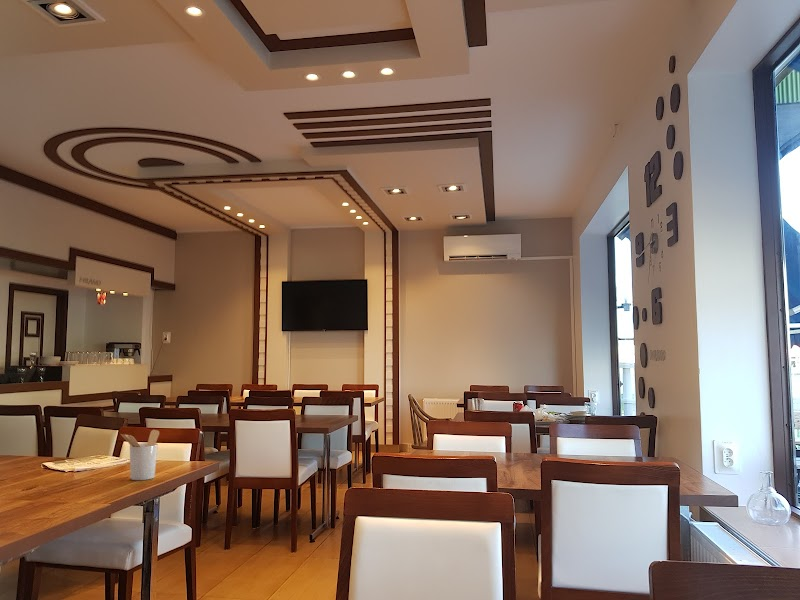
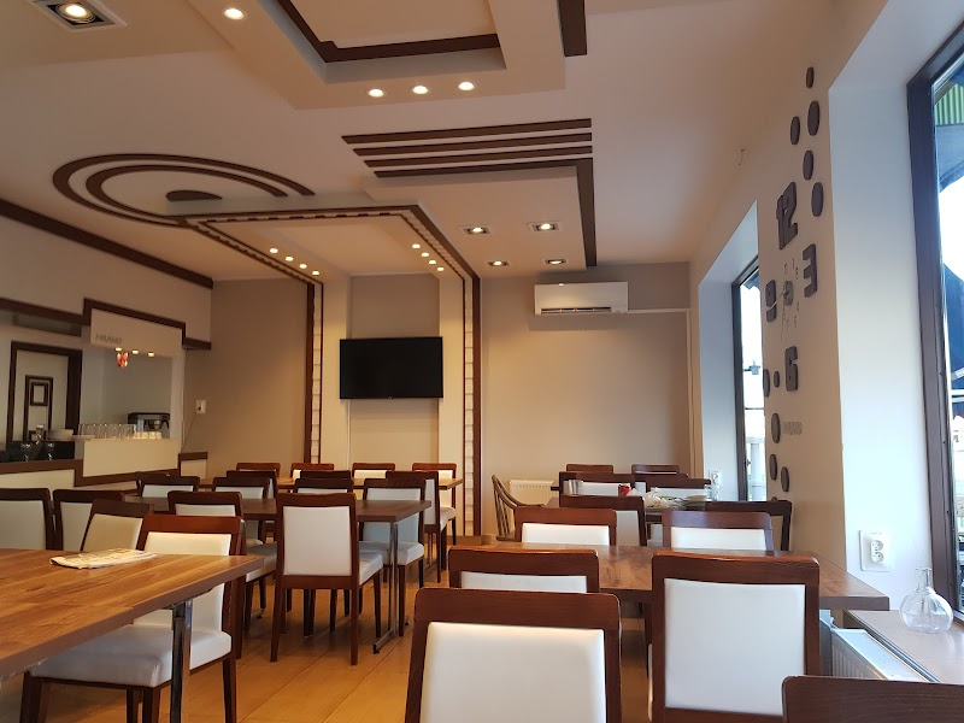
- utensil holder [120,429,160,481]
